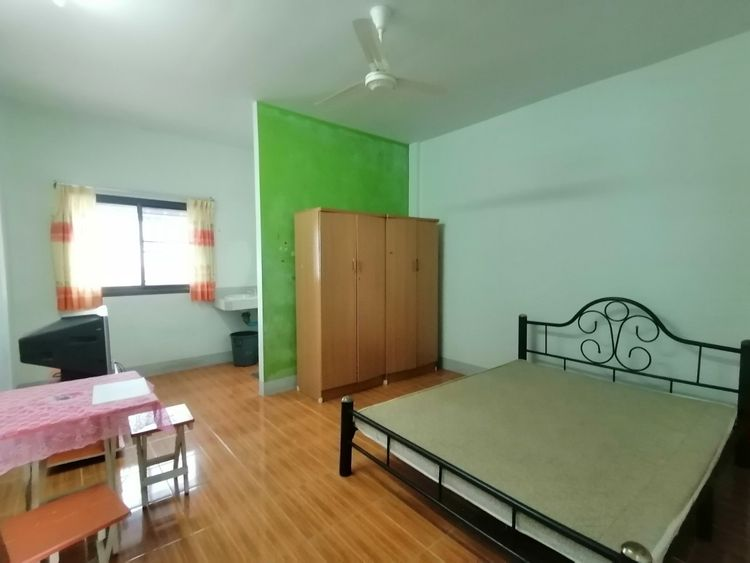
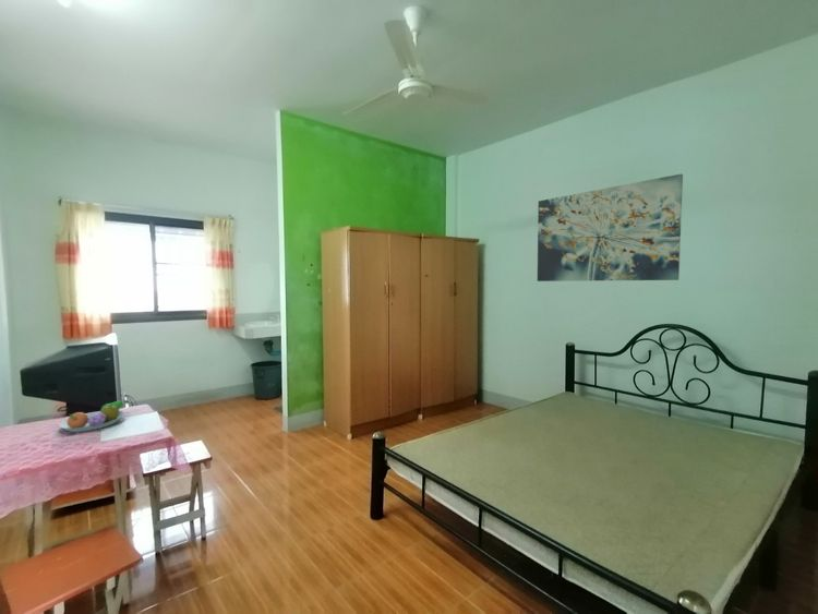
+ fruit bowl [58,399,130,433]
+ wall art [537,172,684,282]
